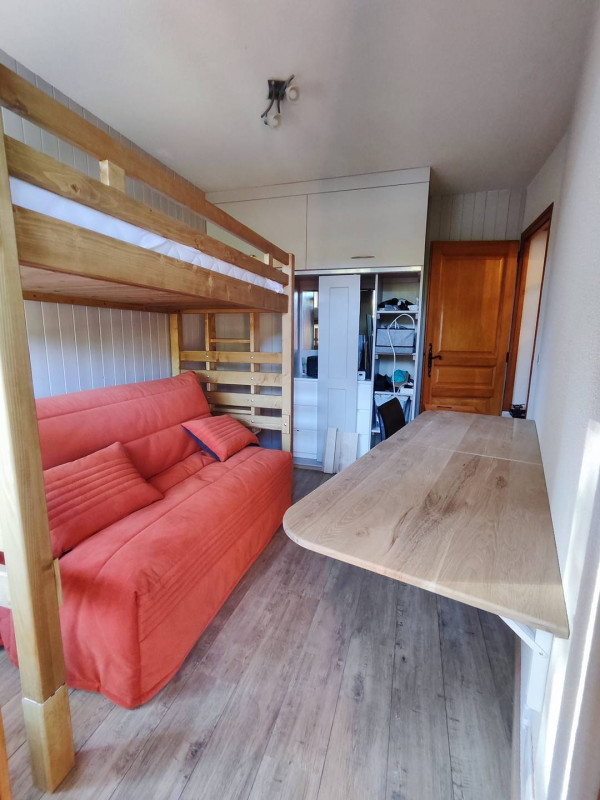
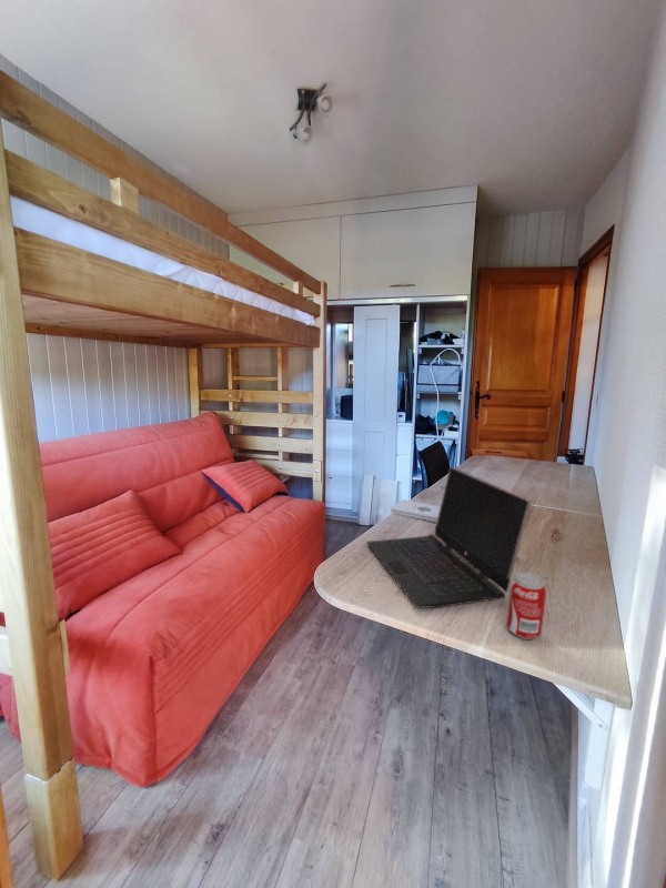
+ laptop computer [366,465,533,608]
+ beverage can [506,572,547,640]
+ notepad [390,498,441,523]
